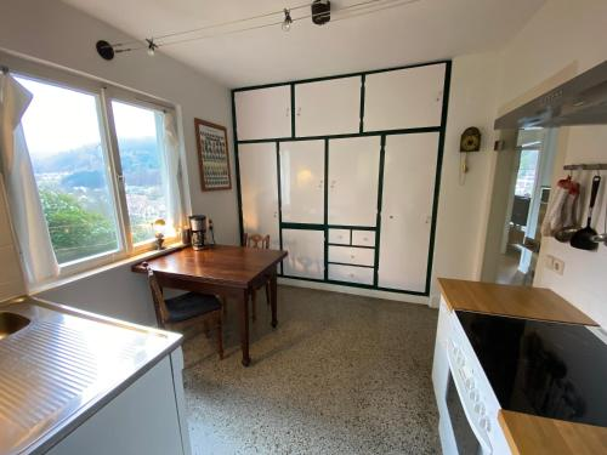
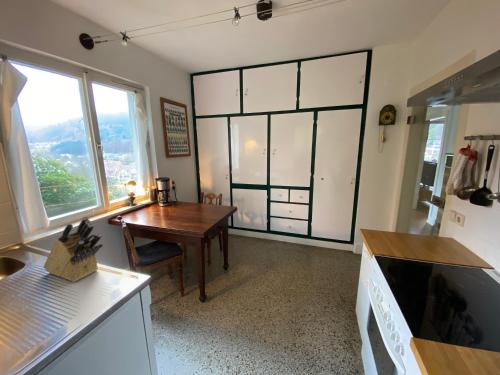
+ knife block [42,215,104,283]
